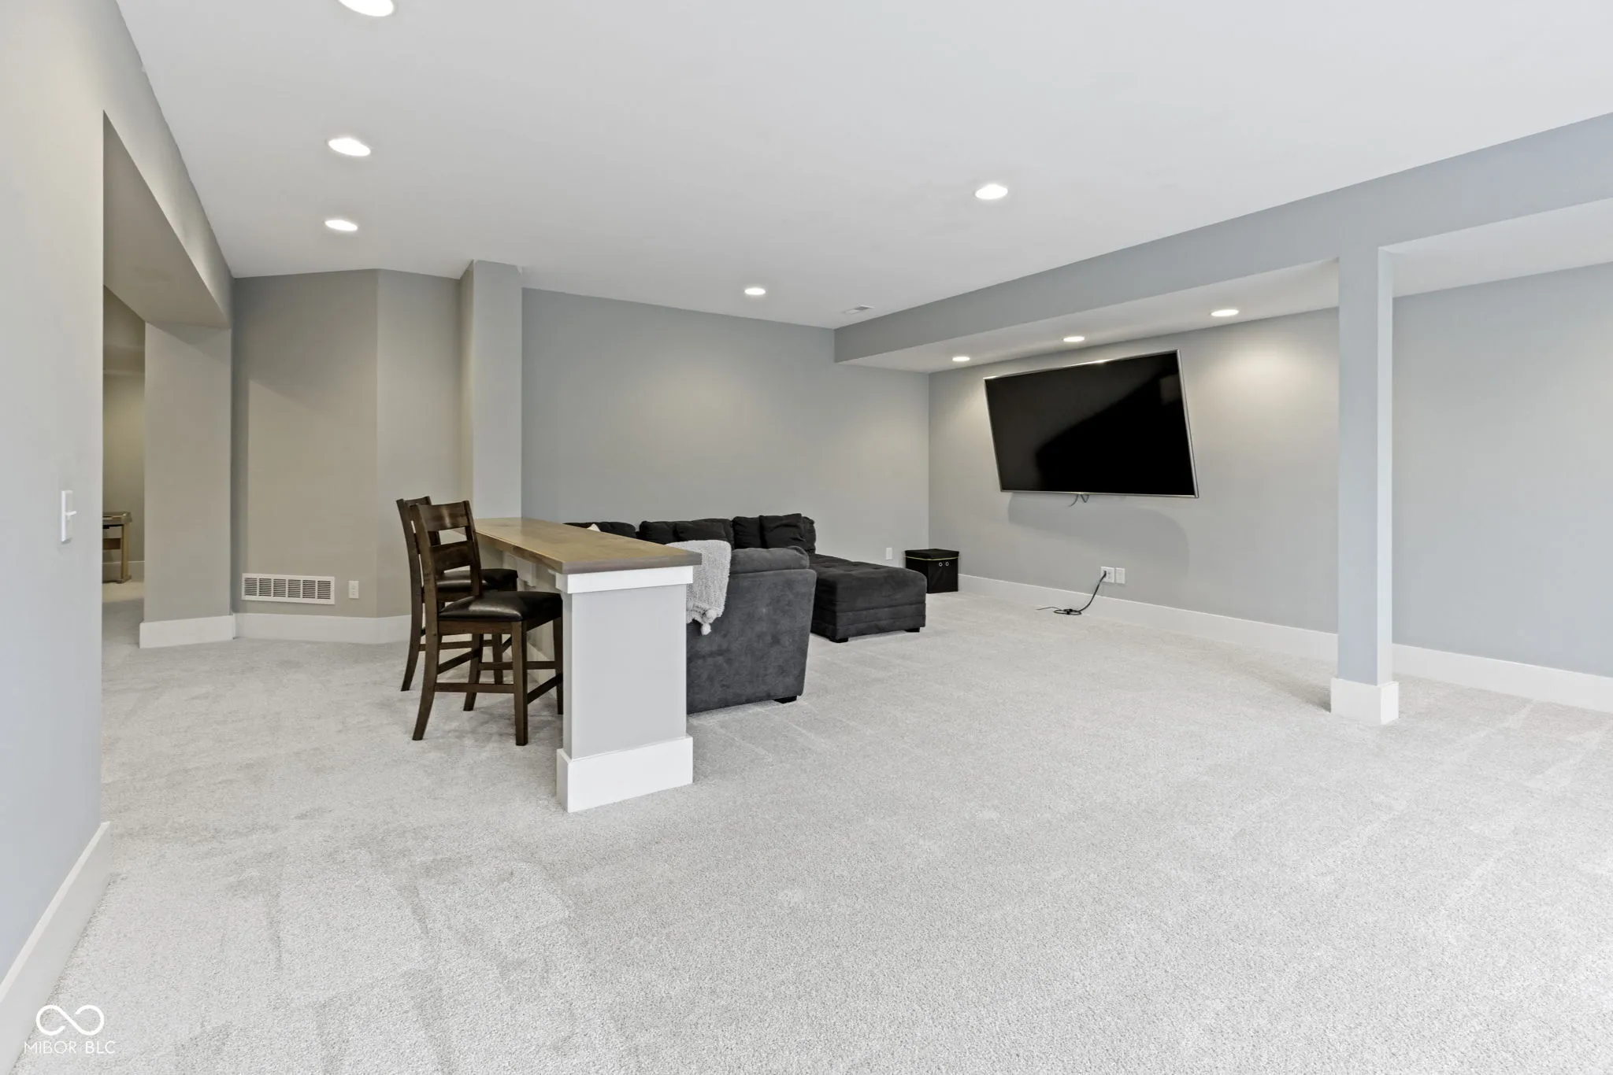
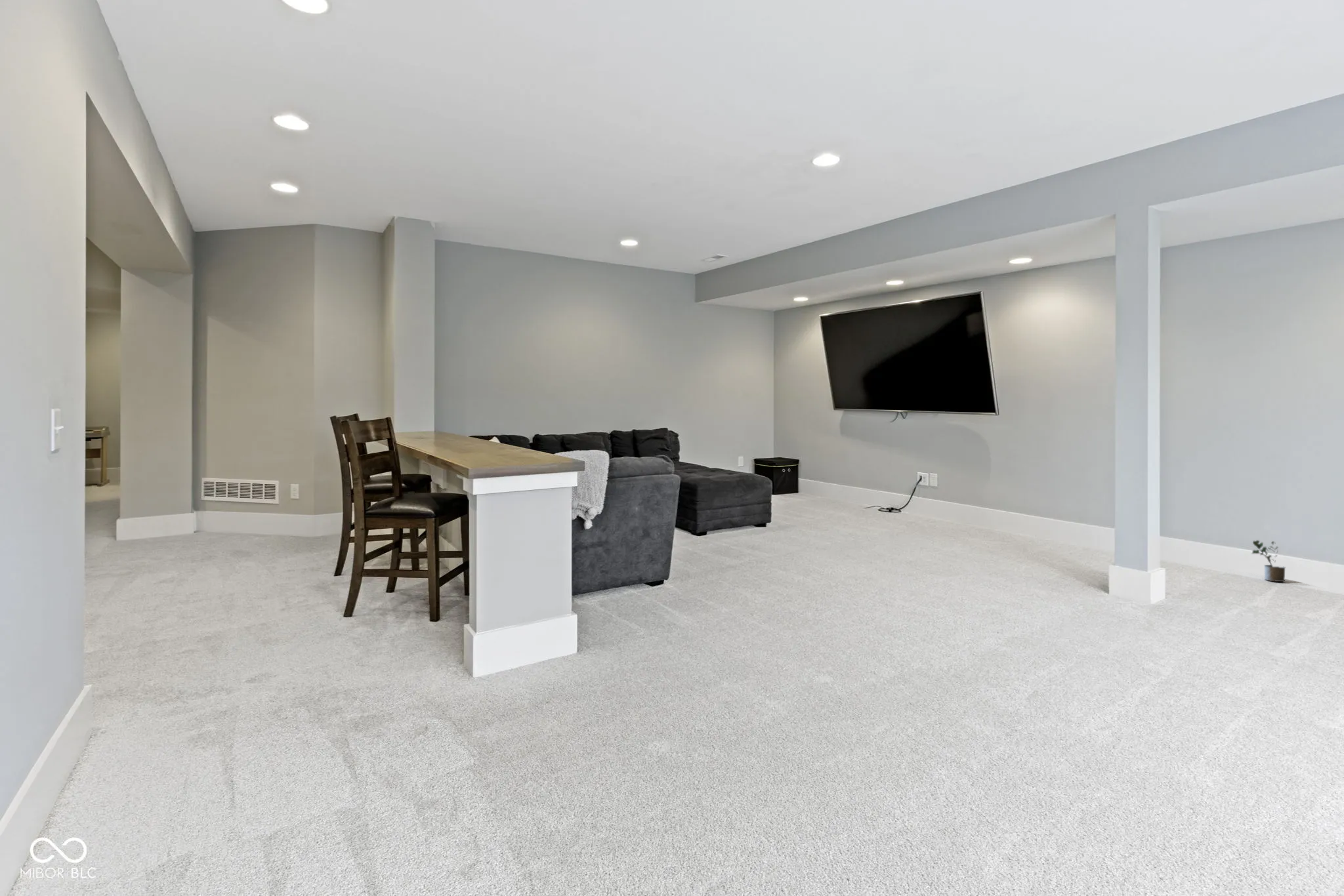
+ potted plant [1251,540,1286,582]
